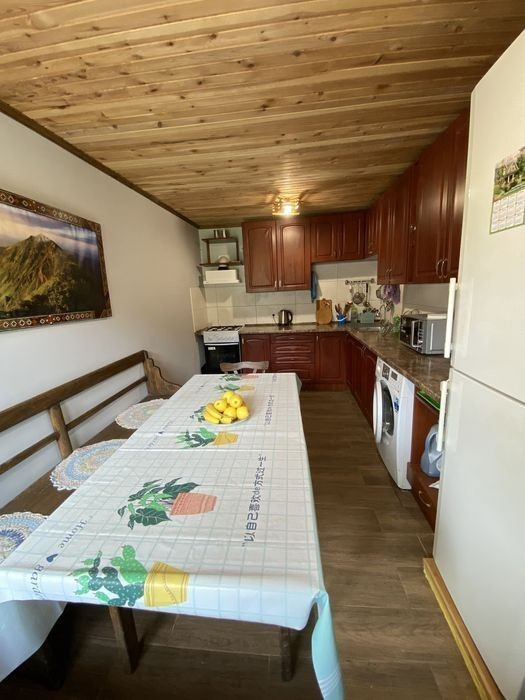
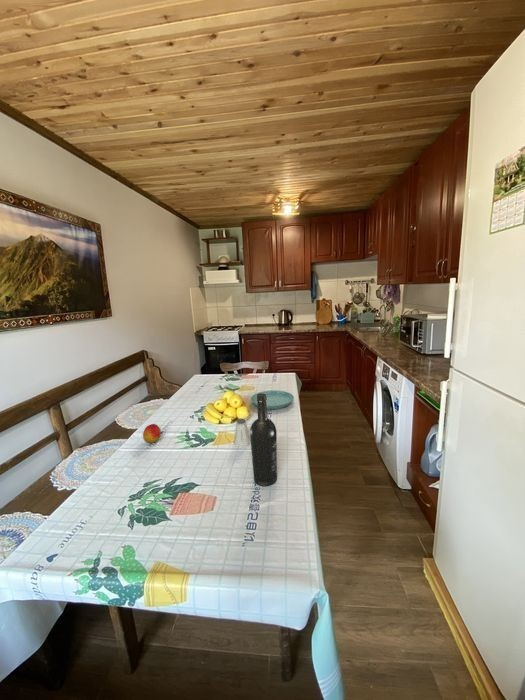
+ saucer [250,389,295,410]
+ peach [142,423,162,444]
+ wine bottle [249,393,278,488]
+ saltshaker [233,418,251,448]
